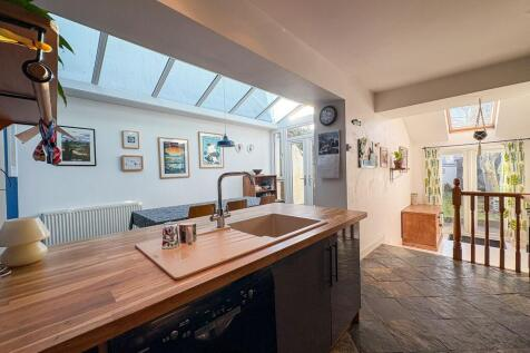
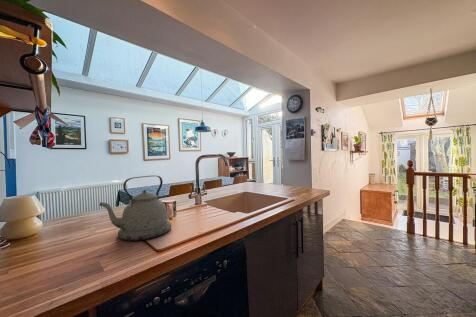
+ kettle [98,175,172,242]
